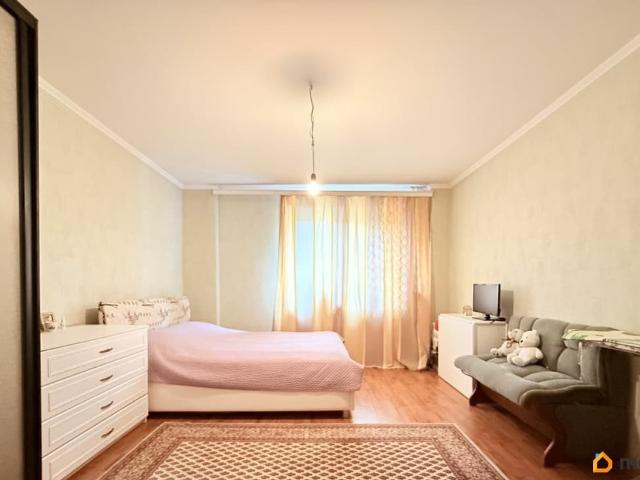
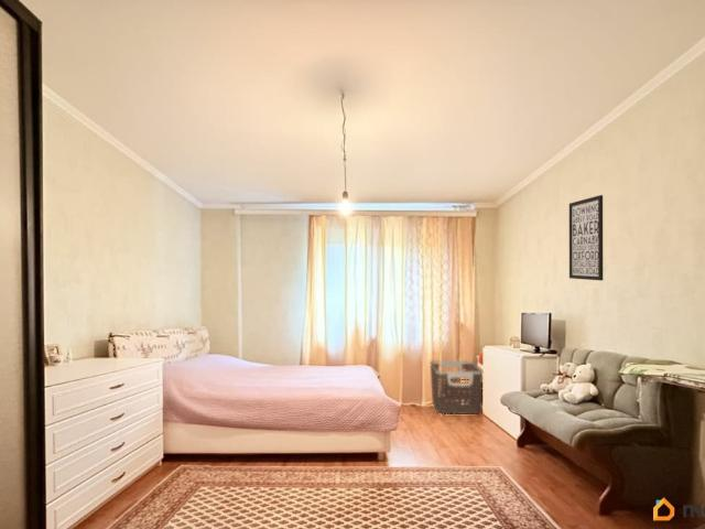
+ wall art [568,194,604,281]
+ clothes hamper [429,359,484,415]
